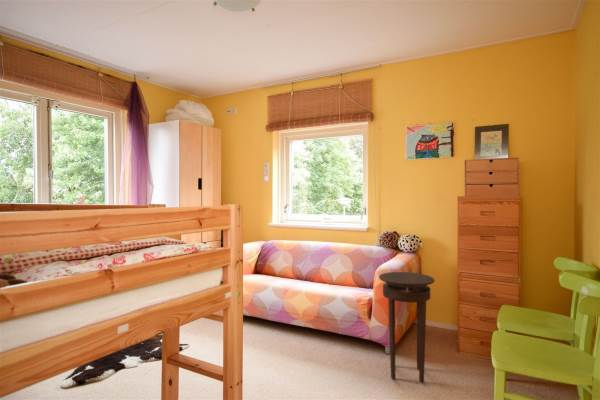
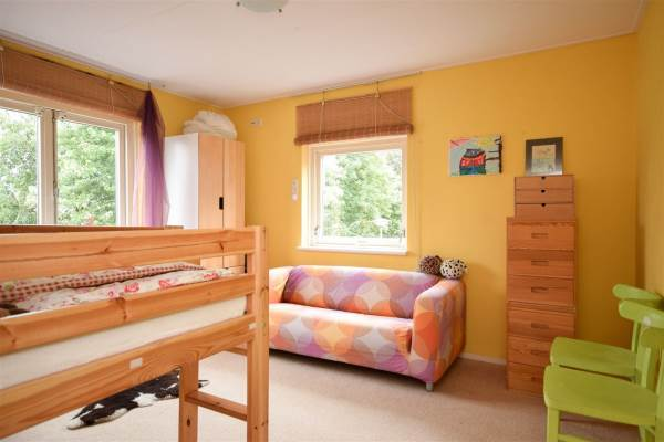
- stool [378,271,435,383]
